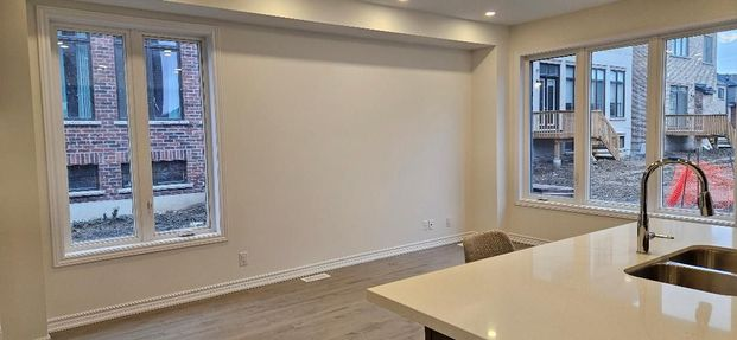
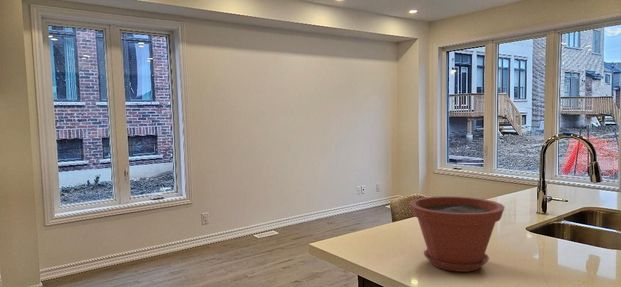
+ plant pot [409,195,506,273]
